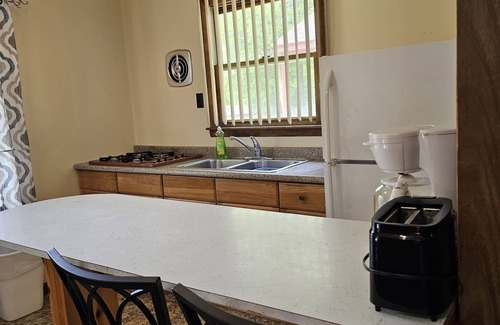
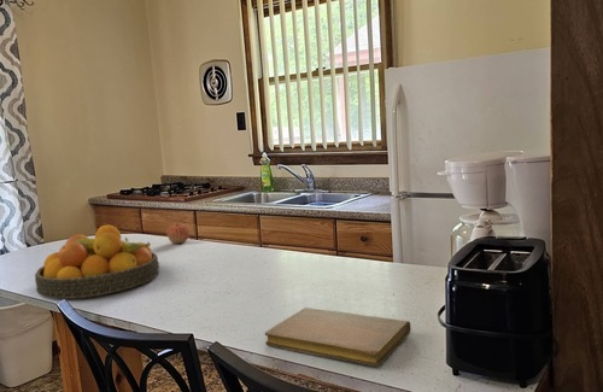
+ notebook [264,306,411,368]
+ apple [165,223,191,245]
+ fruit bowl [34,224,160,300]
